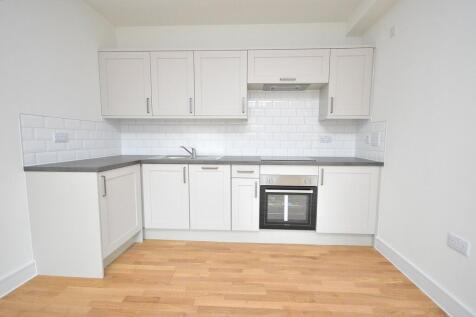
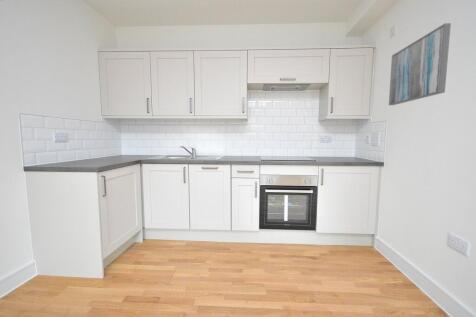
+ wall art [388,22,452,106]
